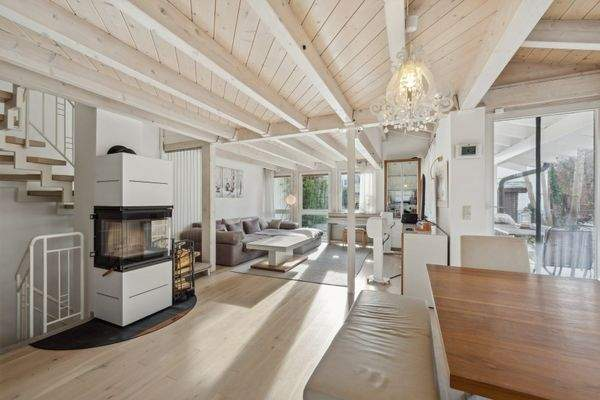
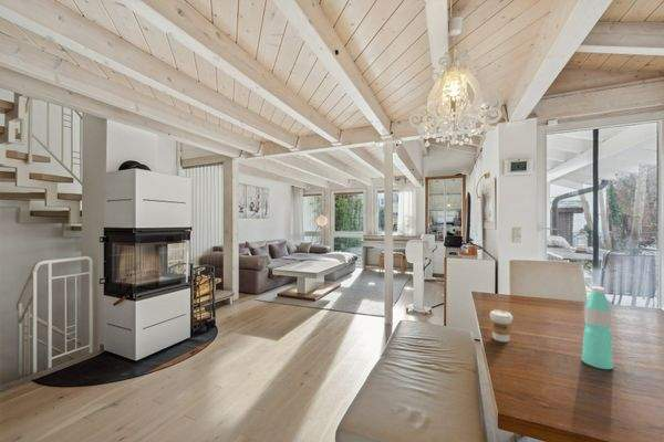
+ coffee cup [489,309,513,343]
+ water bottle [581,285,614,370]
